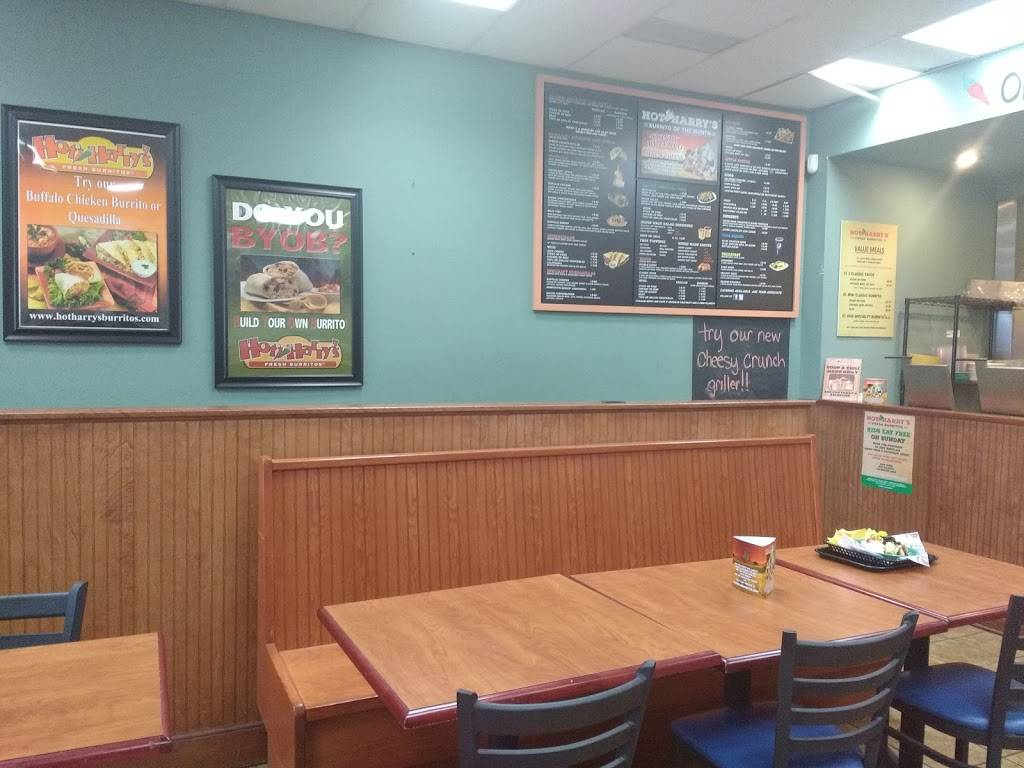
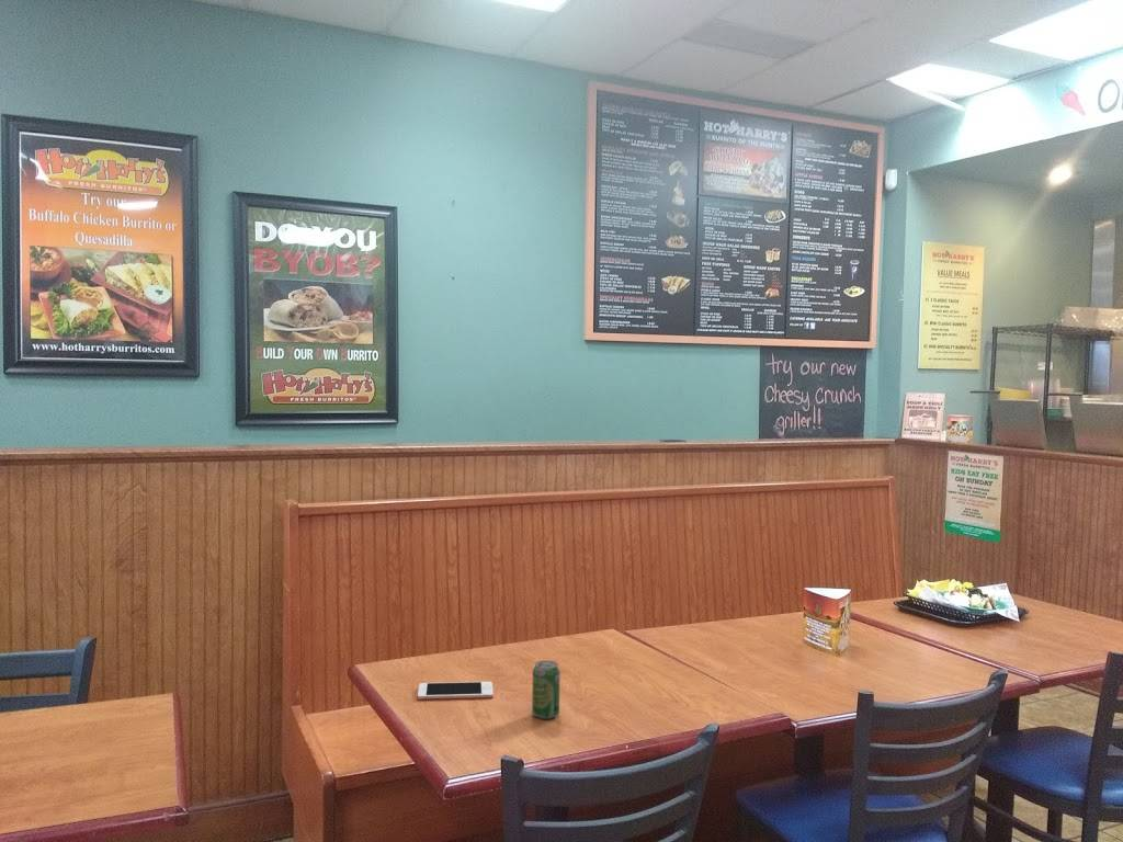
+ cell phone [417,681,495,701]
+ beverage can [531,660,562,720]
